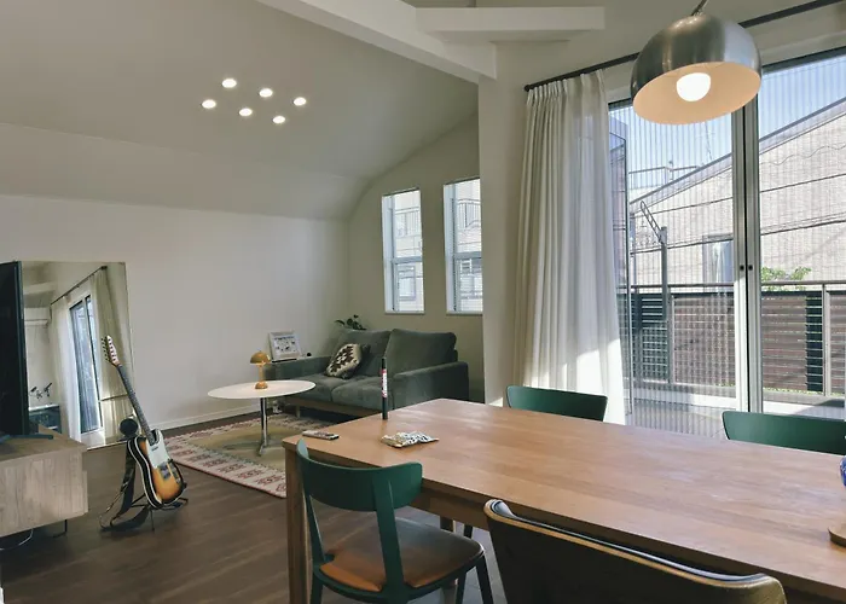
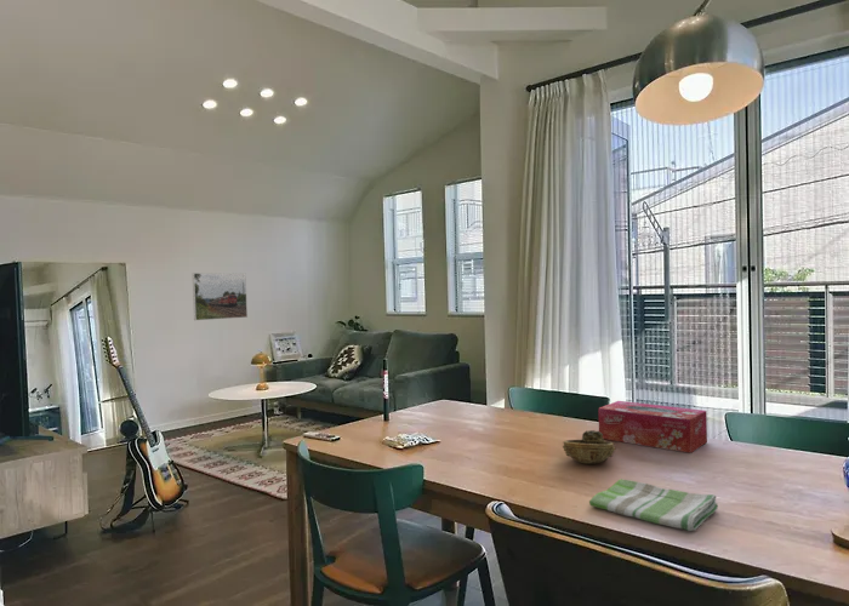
+ tissue box [597,400,708,454]
+ dish towel [588,478,719,532]
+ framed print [192,271,249,321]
+ decorative bowl [562,429,616,465]
